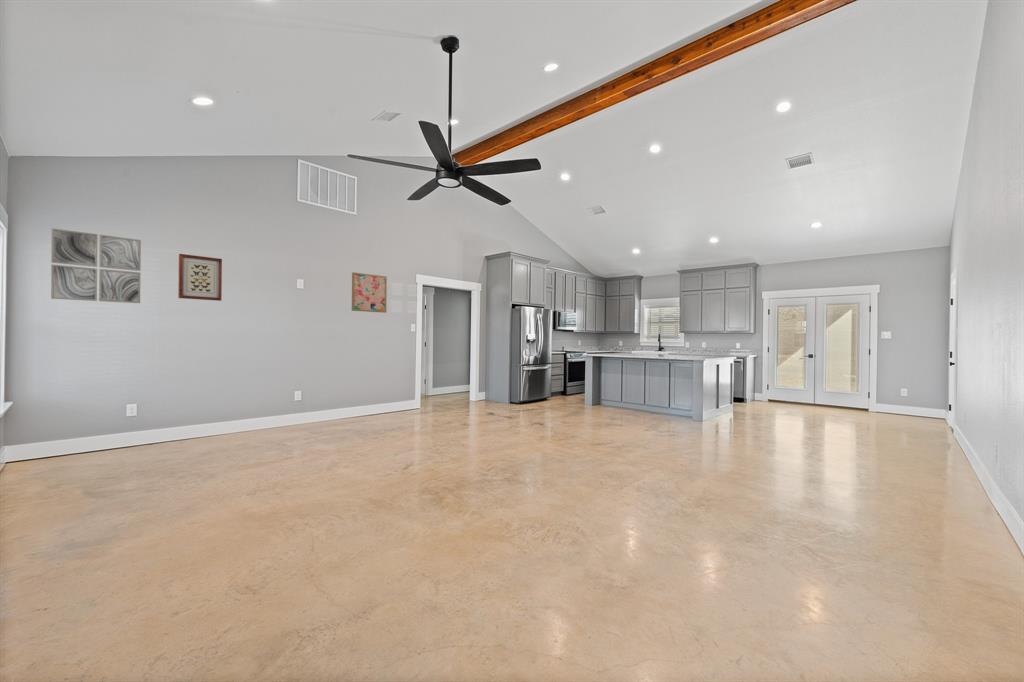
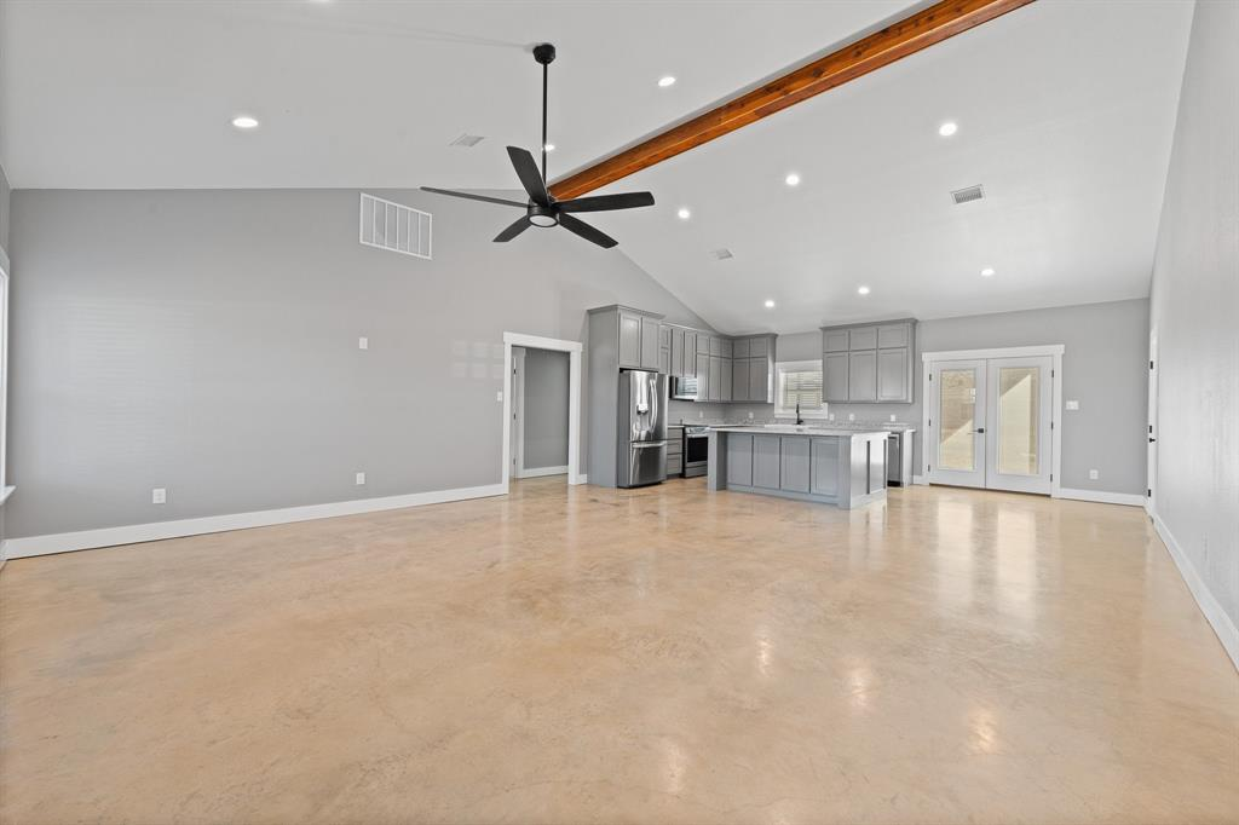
- wall art [50,227,142,304]
- wall art [351,271,388,314]
- wall art [177,253,223,302]
